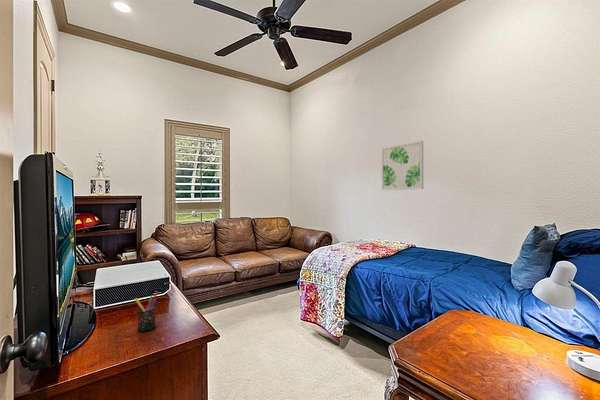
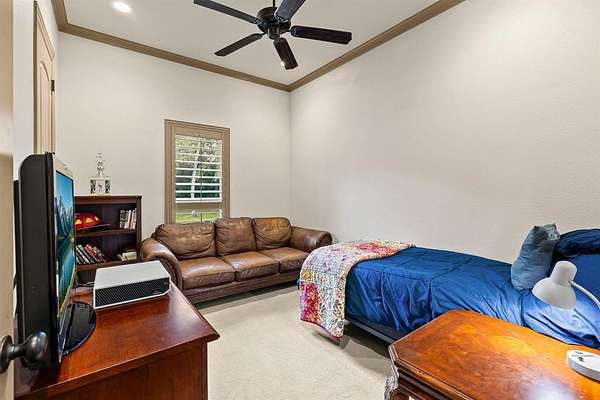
- wall art [381,140,424,191]
- pen holder [134,293,158,333]
